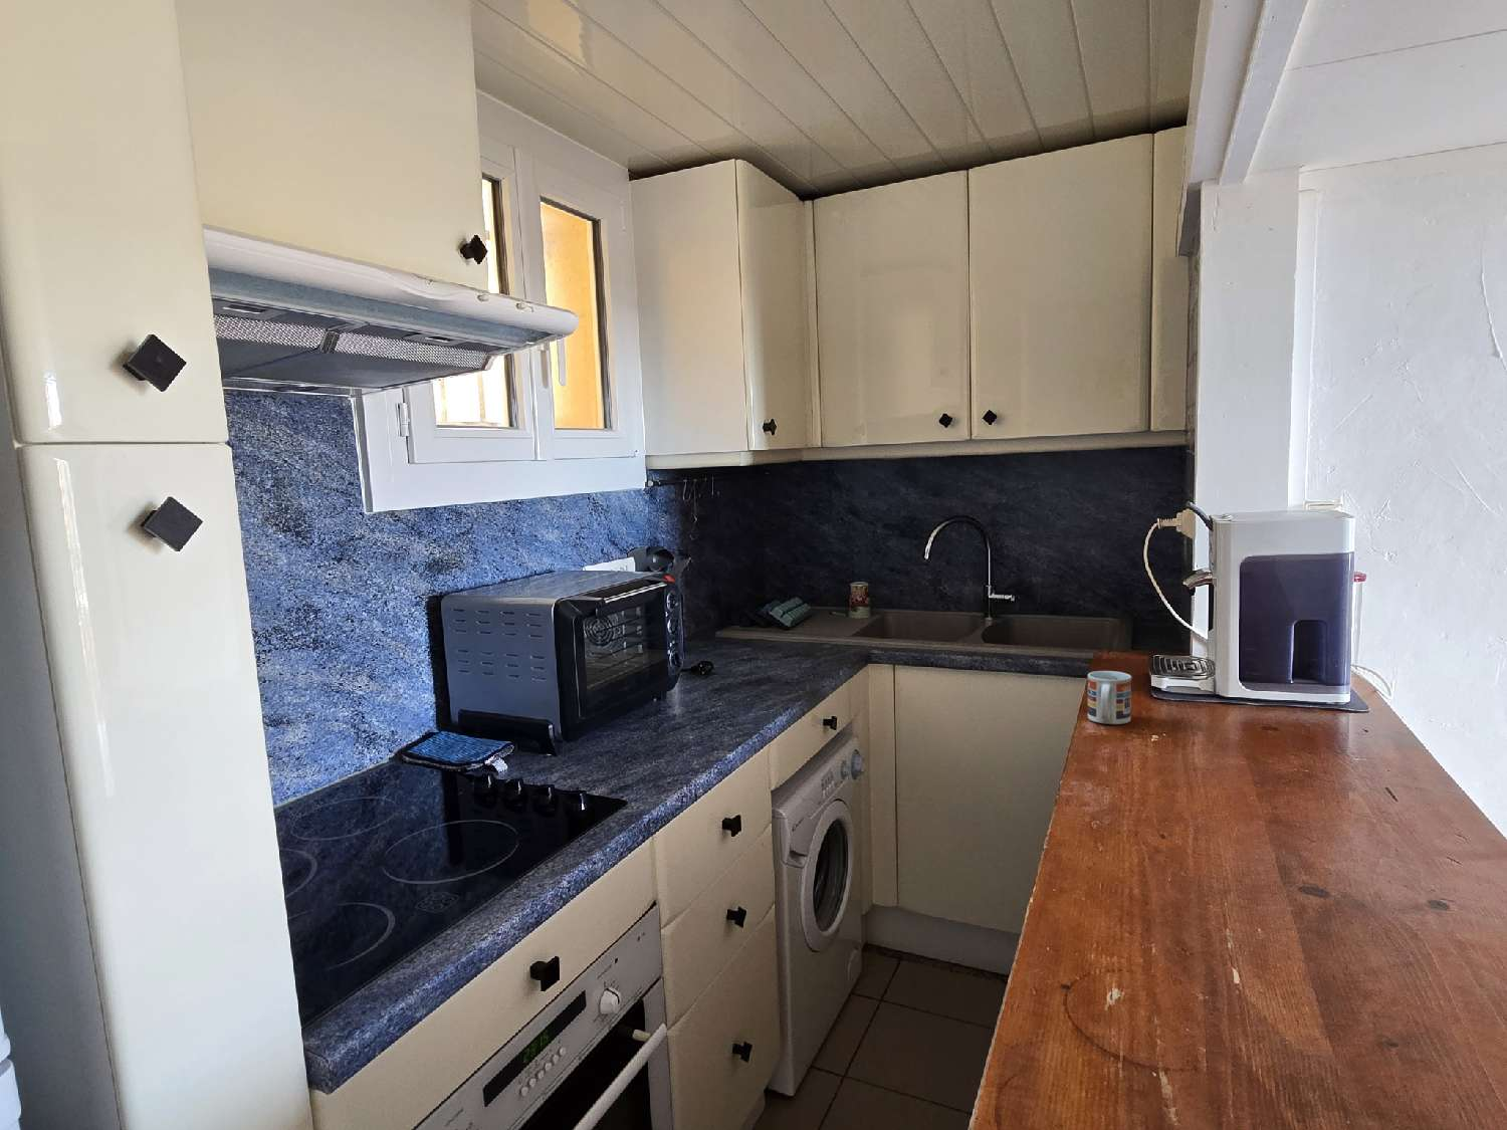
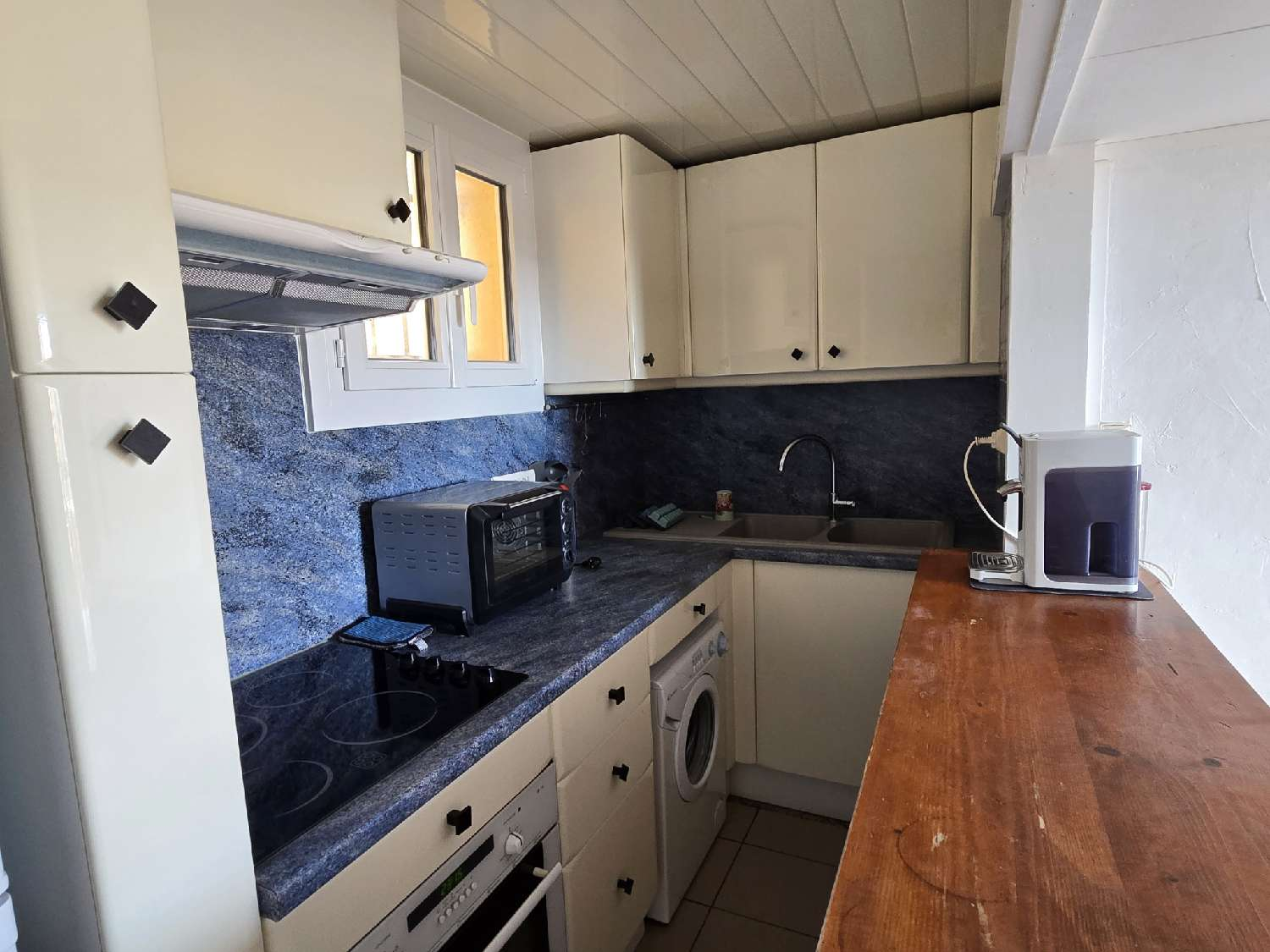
- cup [1086,669,1133,725]
